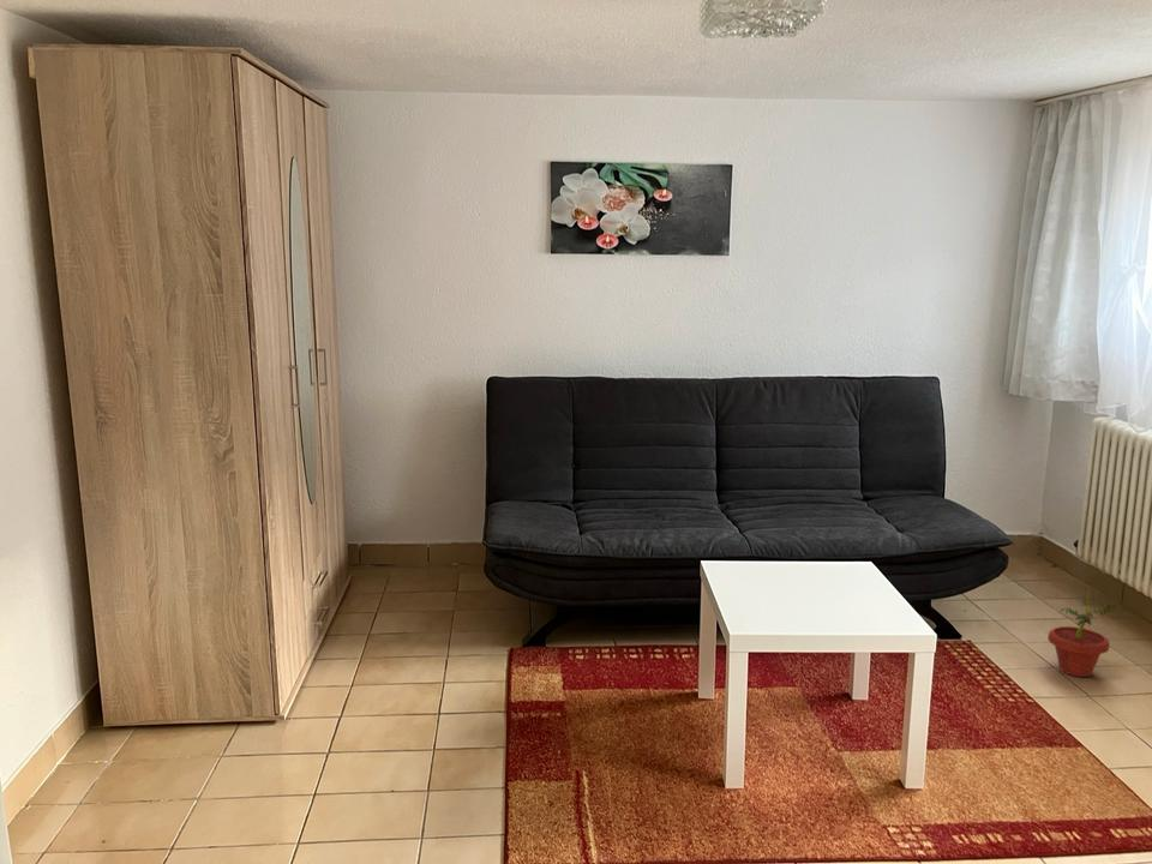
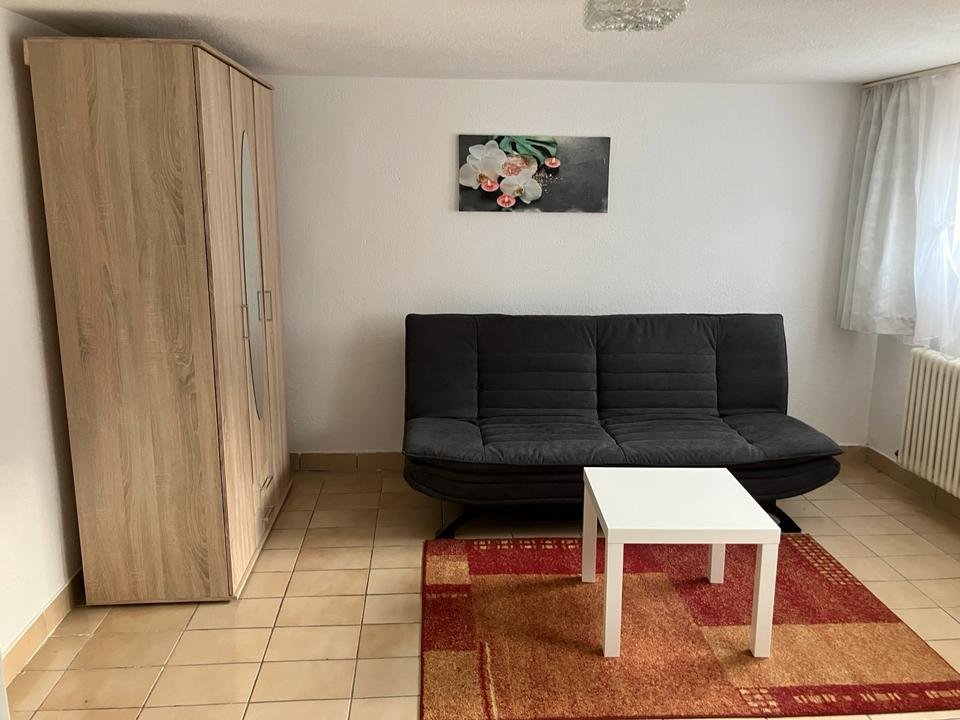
- potted plant [1046,587,1117,678]
